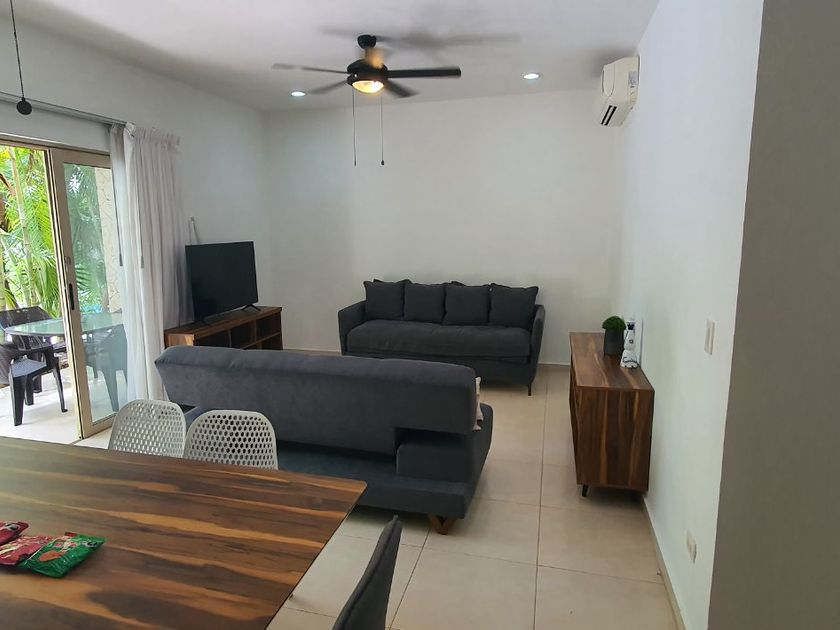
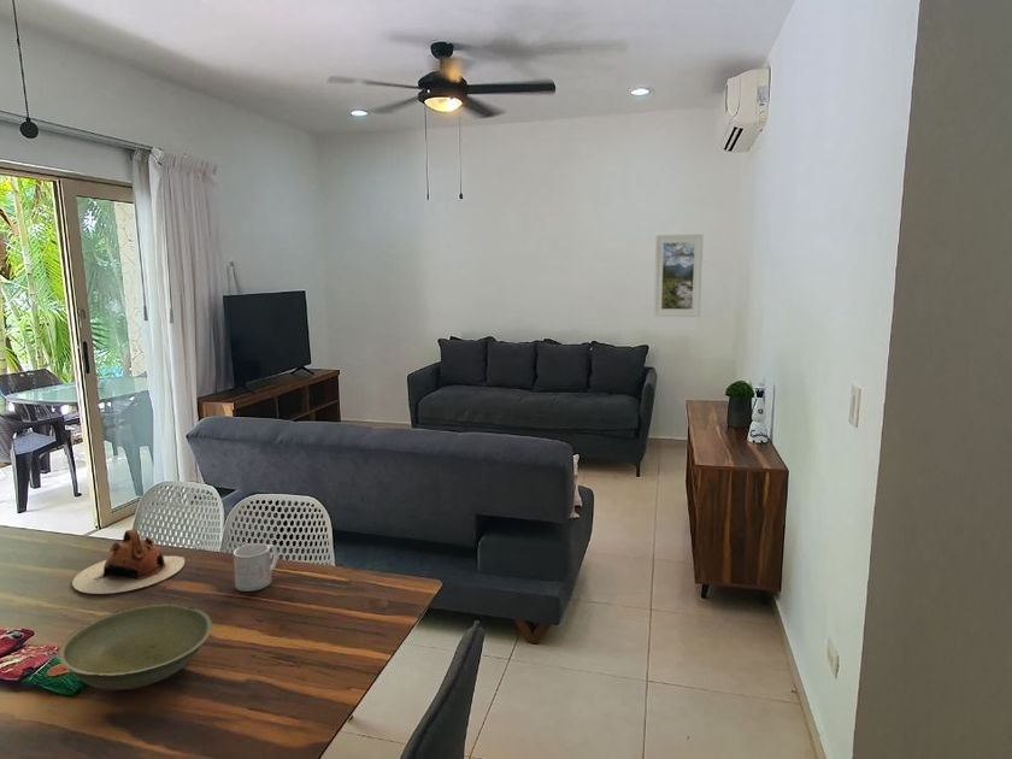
+ mug [233,542,280,593]
+ teapot [71,528,186,595]
+ bowl [57,602,213,692]
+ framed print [653,234,704,318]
